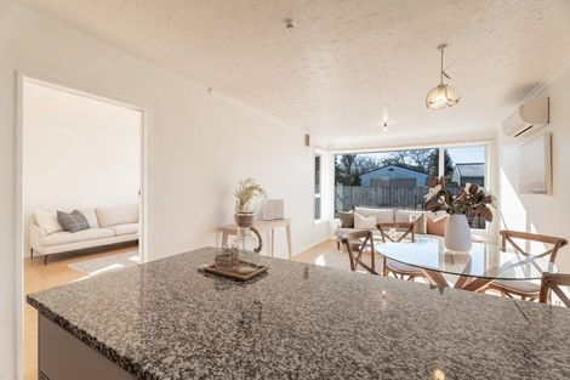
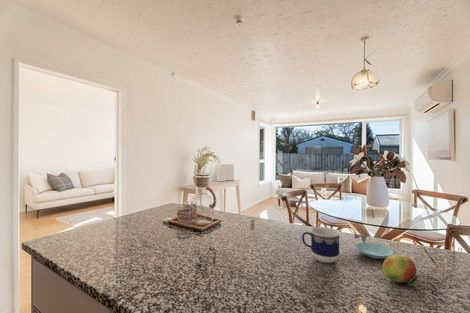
+ cup [301,226,341,264]
+ saucer [354,242,394,260]
+ fruit [382,253,419,287]
